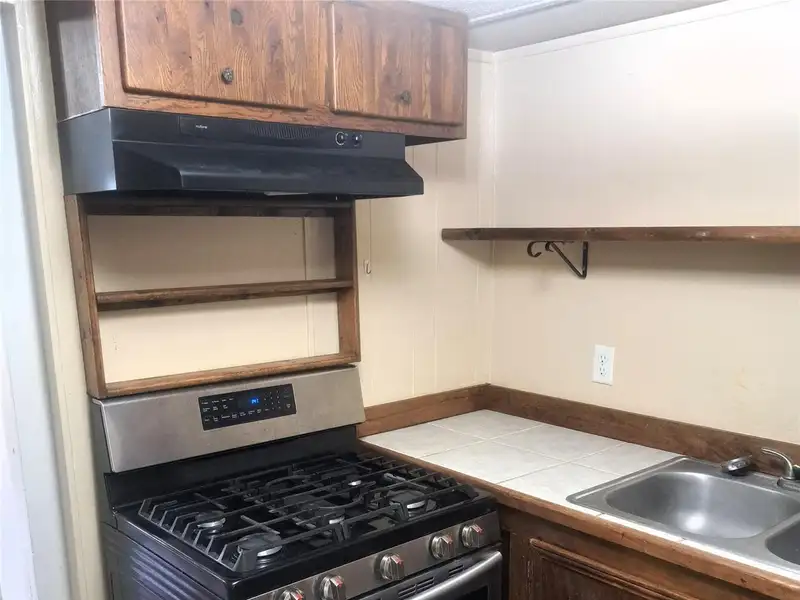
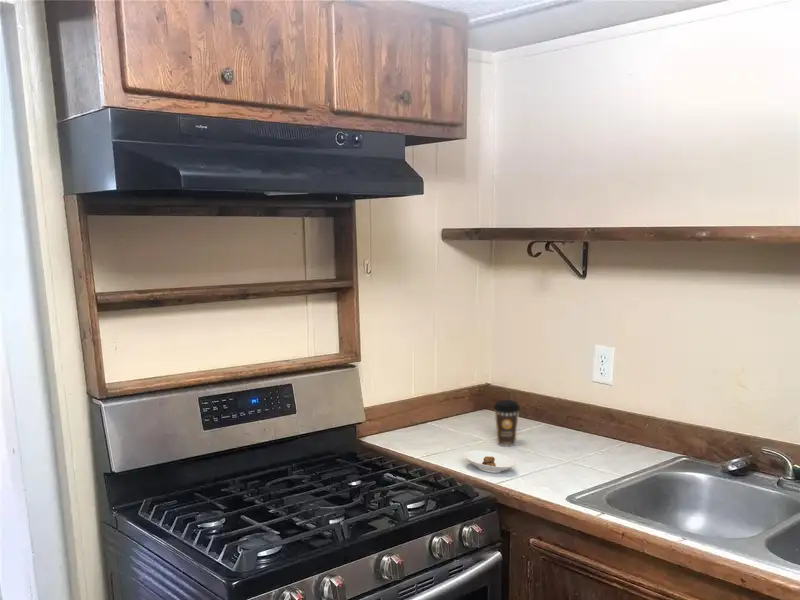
+ saucer [463,450,517,474]
+ coffee cup [492,399,521,447]
